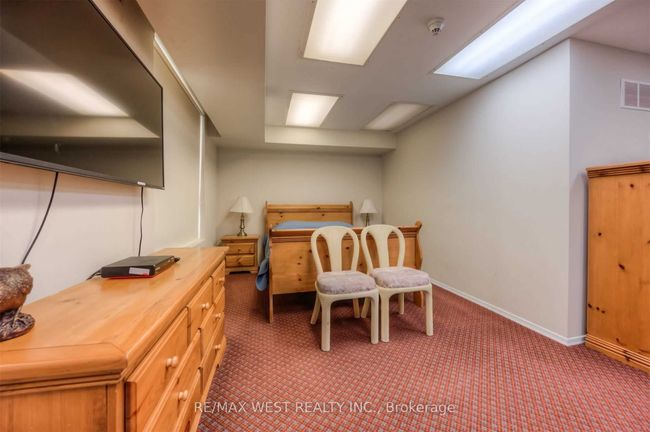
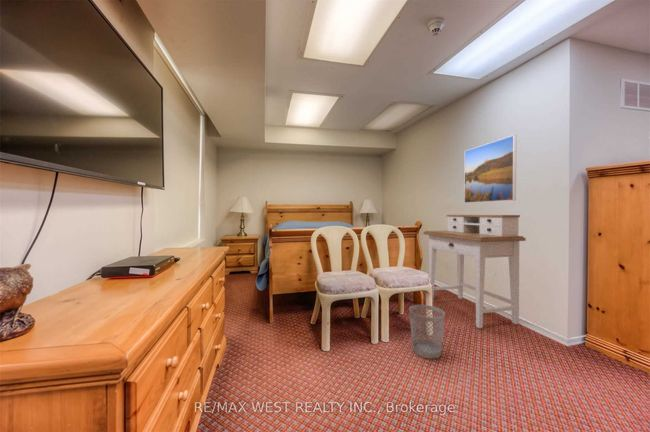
+ wastebasket [408,304,446,360]
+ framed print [463,134,517,204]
+ desk [422,214,527,329]
